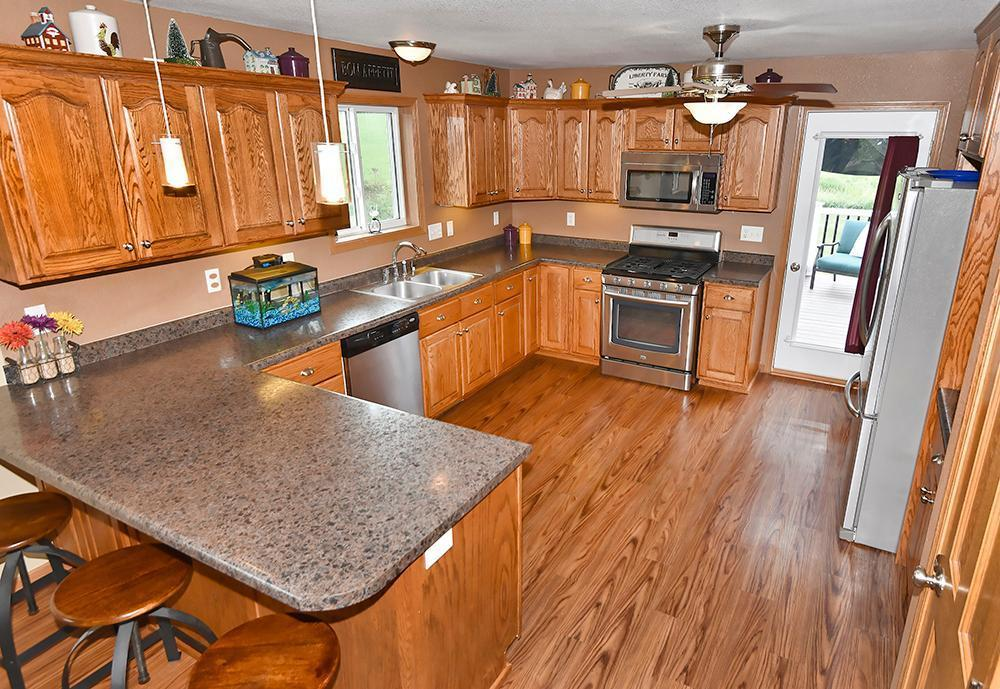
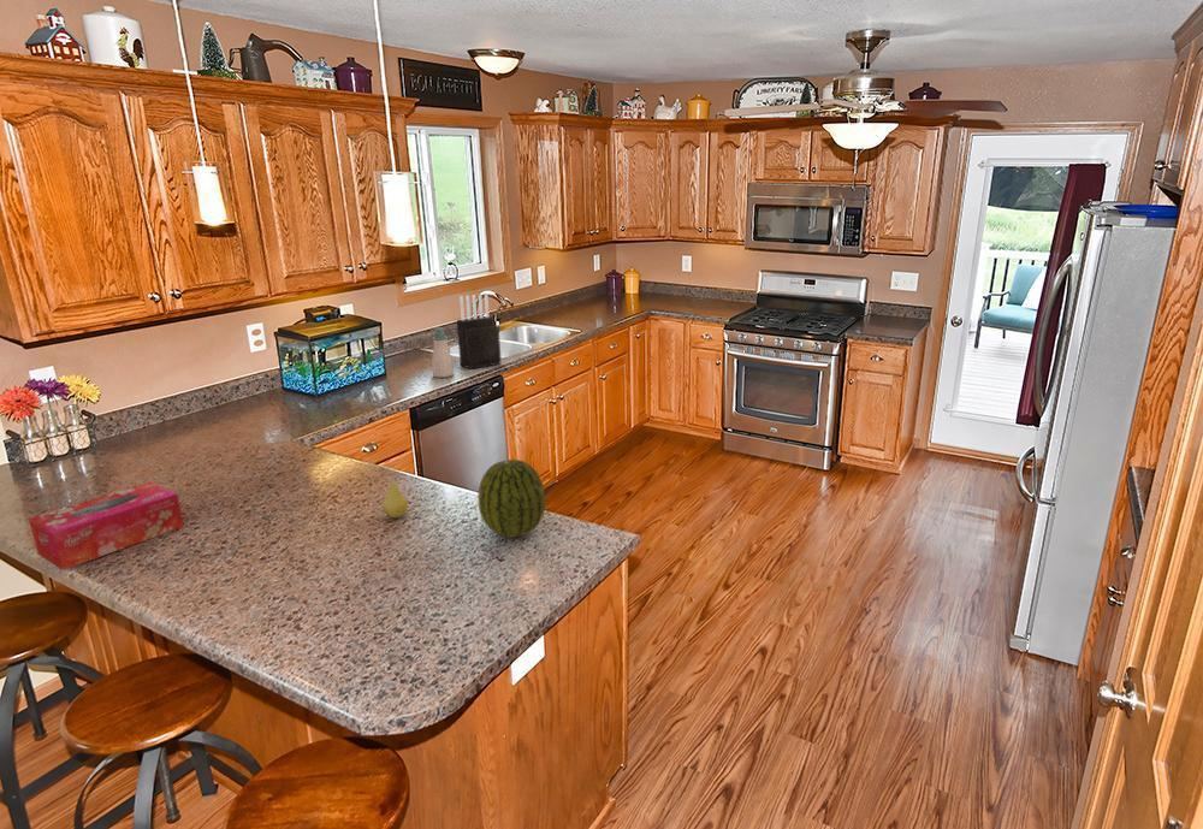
+ fruit [380,472,409,519]
+ knife block [456,292,502,371]
+ soap bottle [431,327,455,379]
+ fruit [476,458,546,539]
+ tissue box [28,481,185,572]
